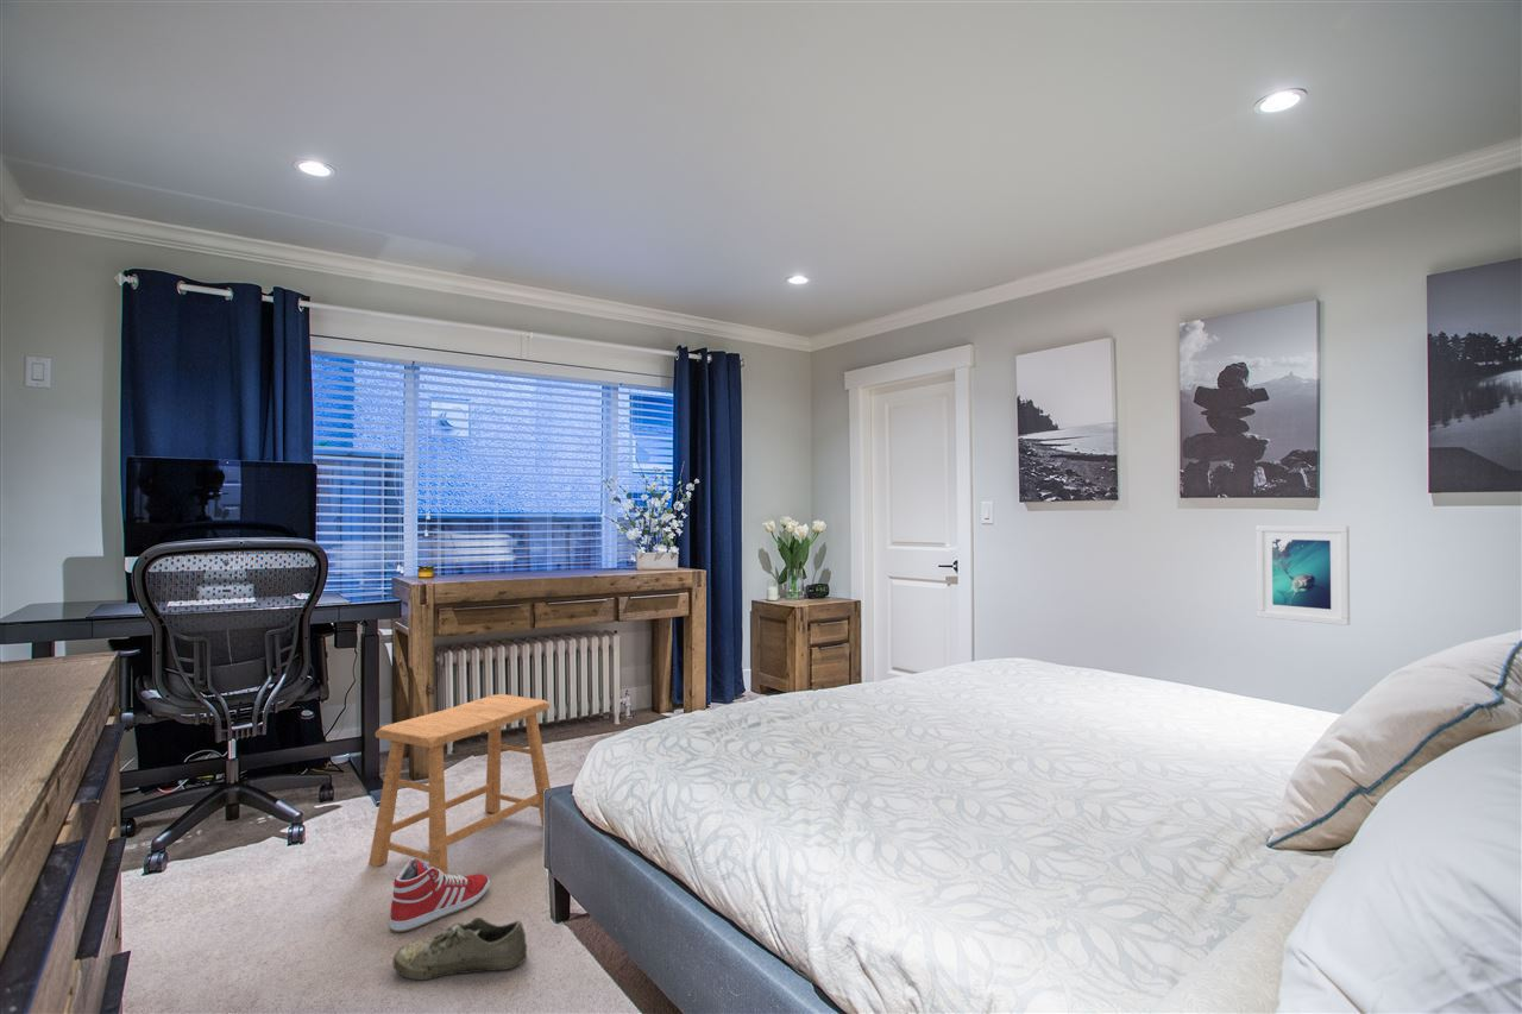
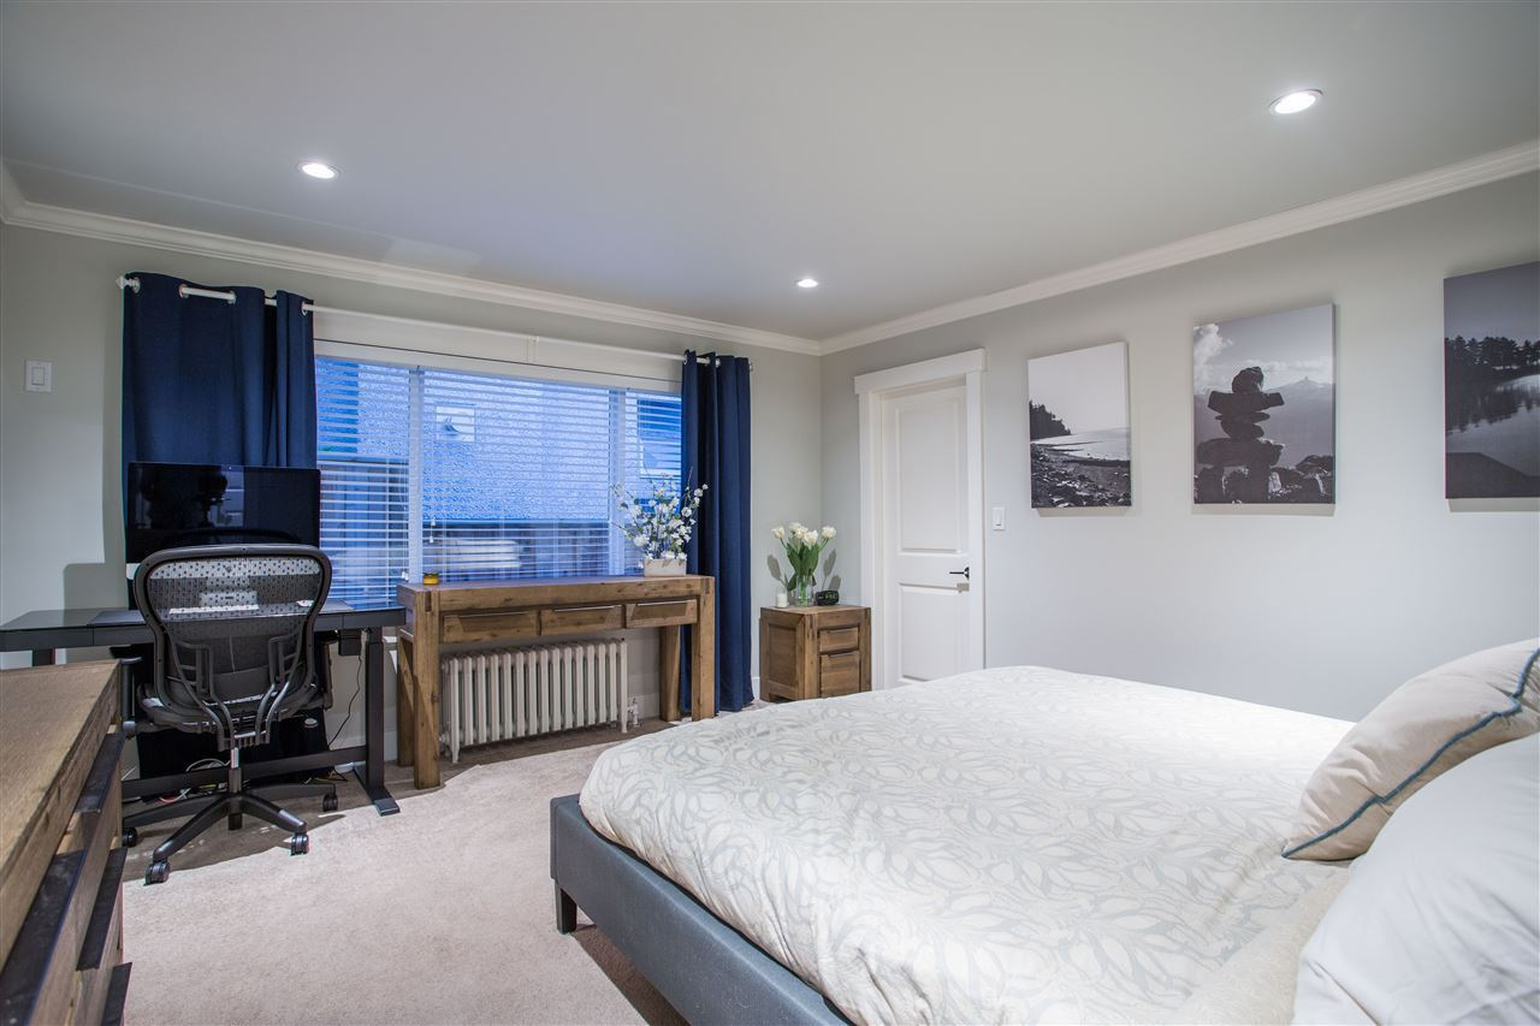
- sneaker [389,857,491,933]
- shoe [392,917,528,982]
- stool [367,693,552,875]
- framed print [1256,524,1351,626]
